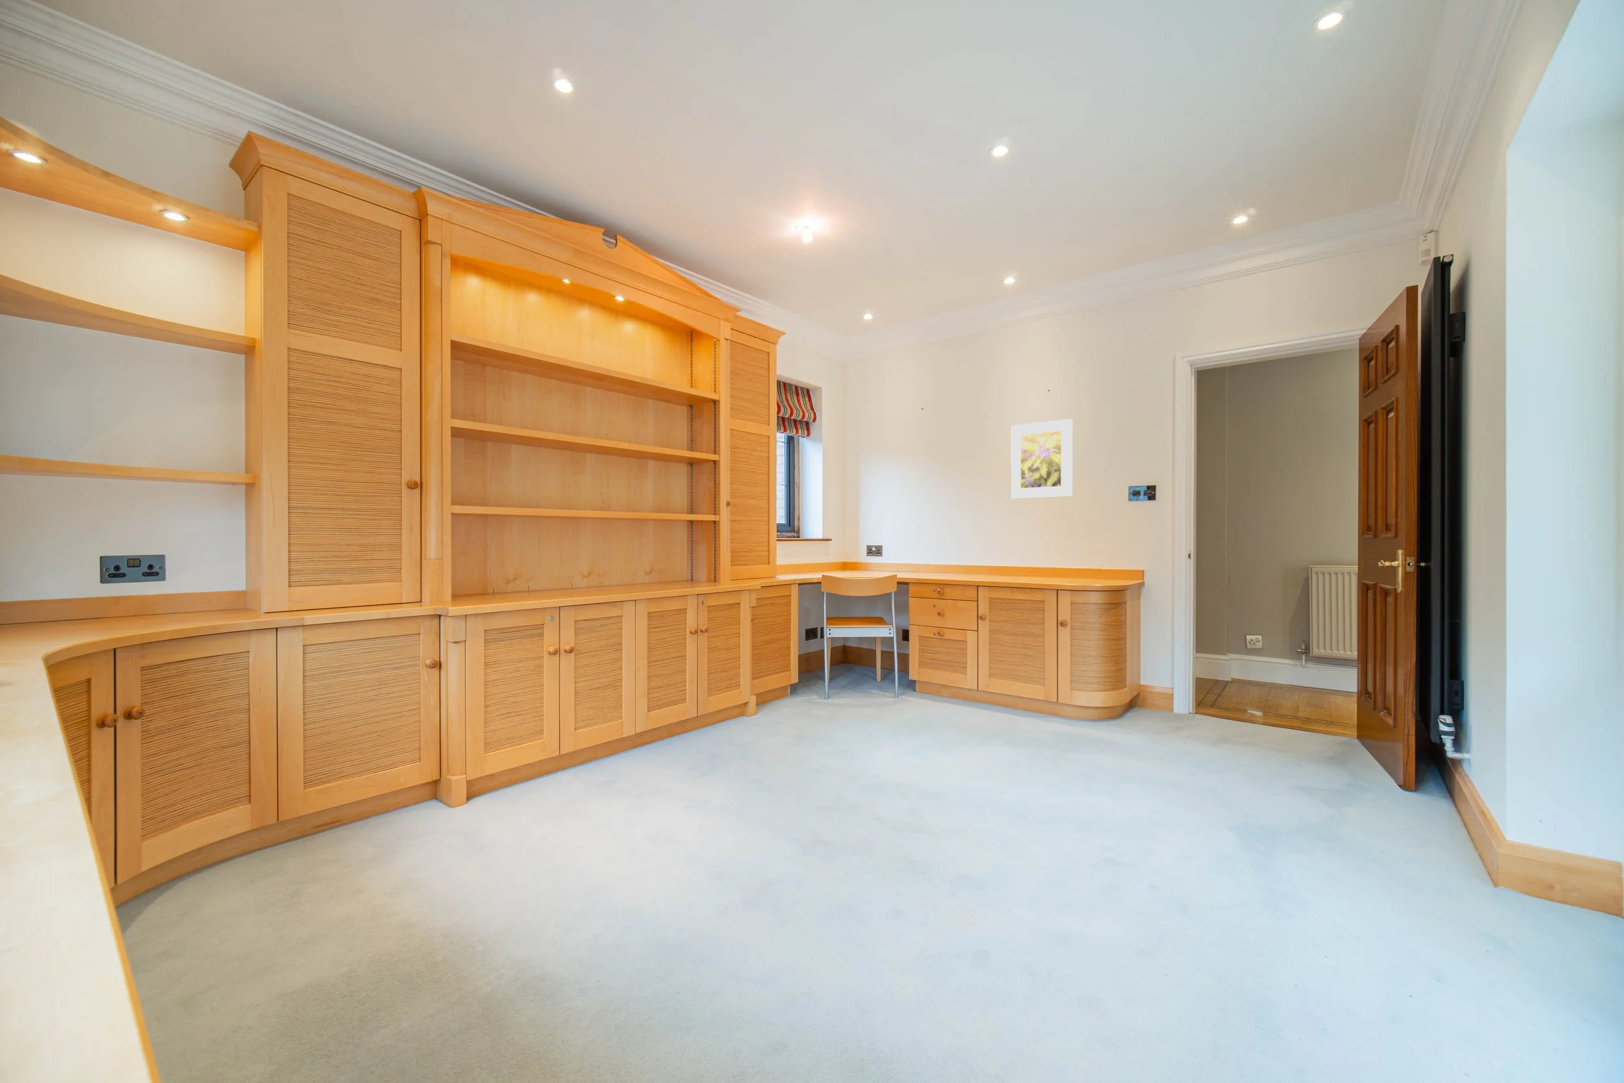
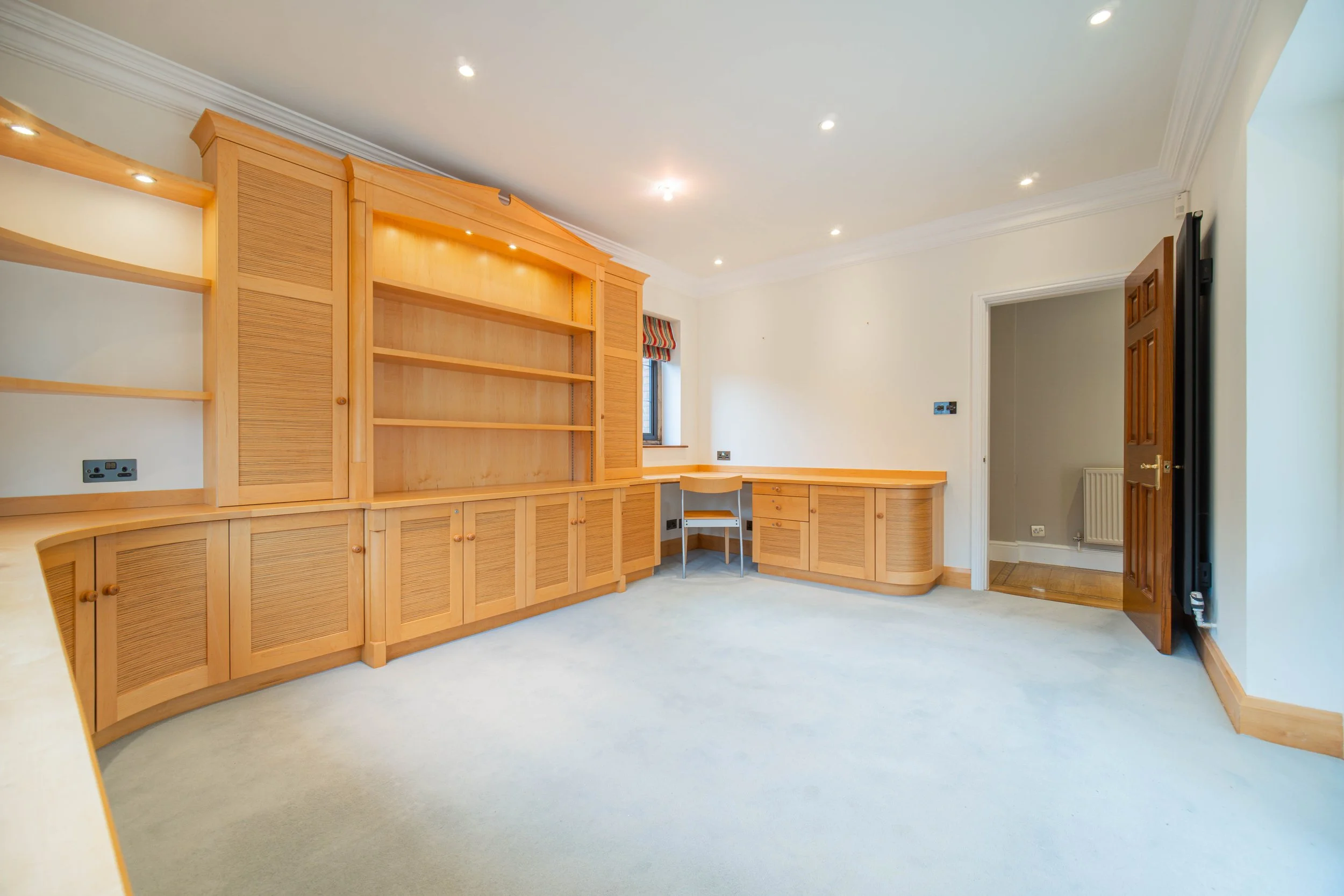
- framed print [1010,418,1073,499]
